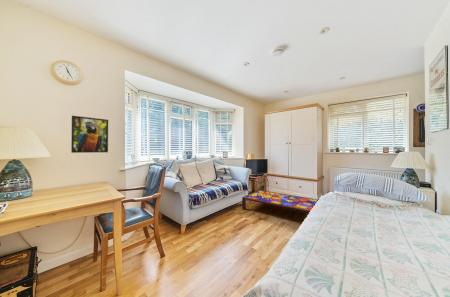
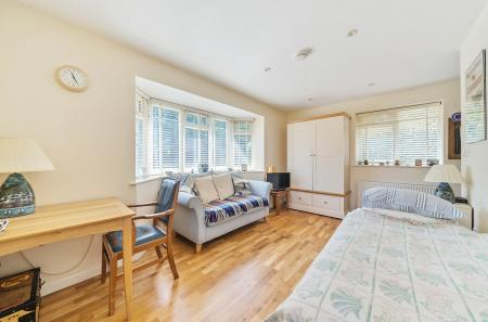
- coffee table [241,189,319,214]
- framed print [70,115,109,154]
